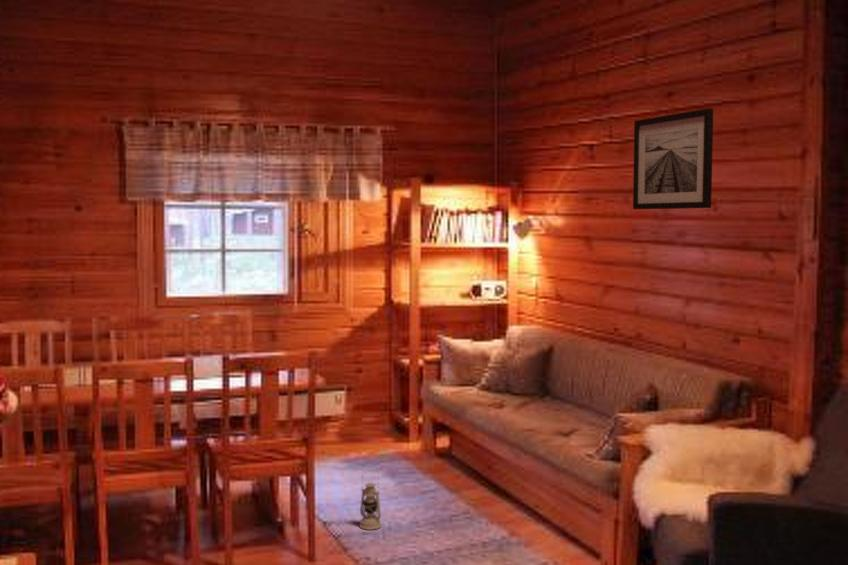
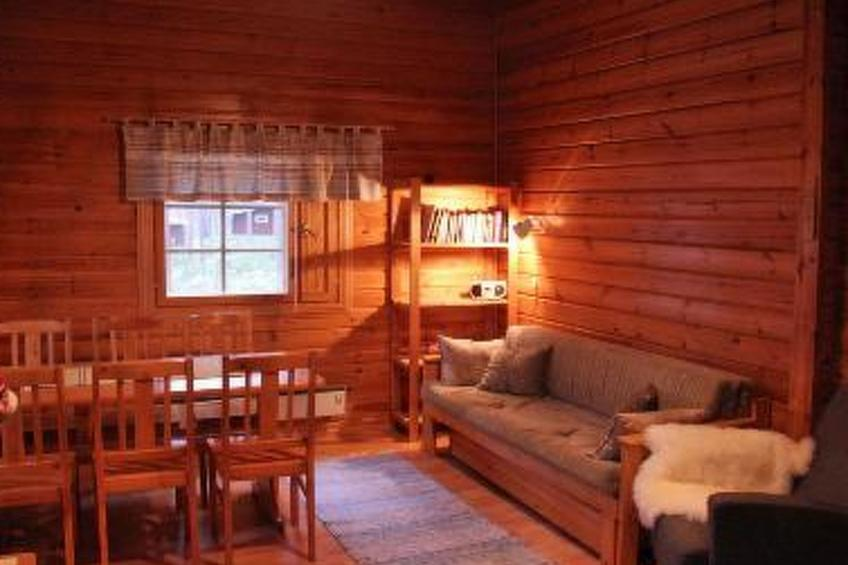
- lantern [358,461,383,531]
- wall art [632,107,714,210]
